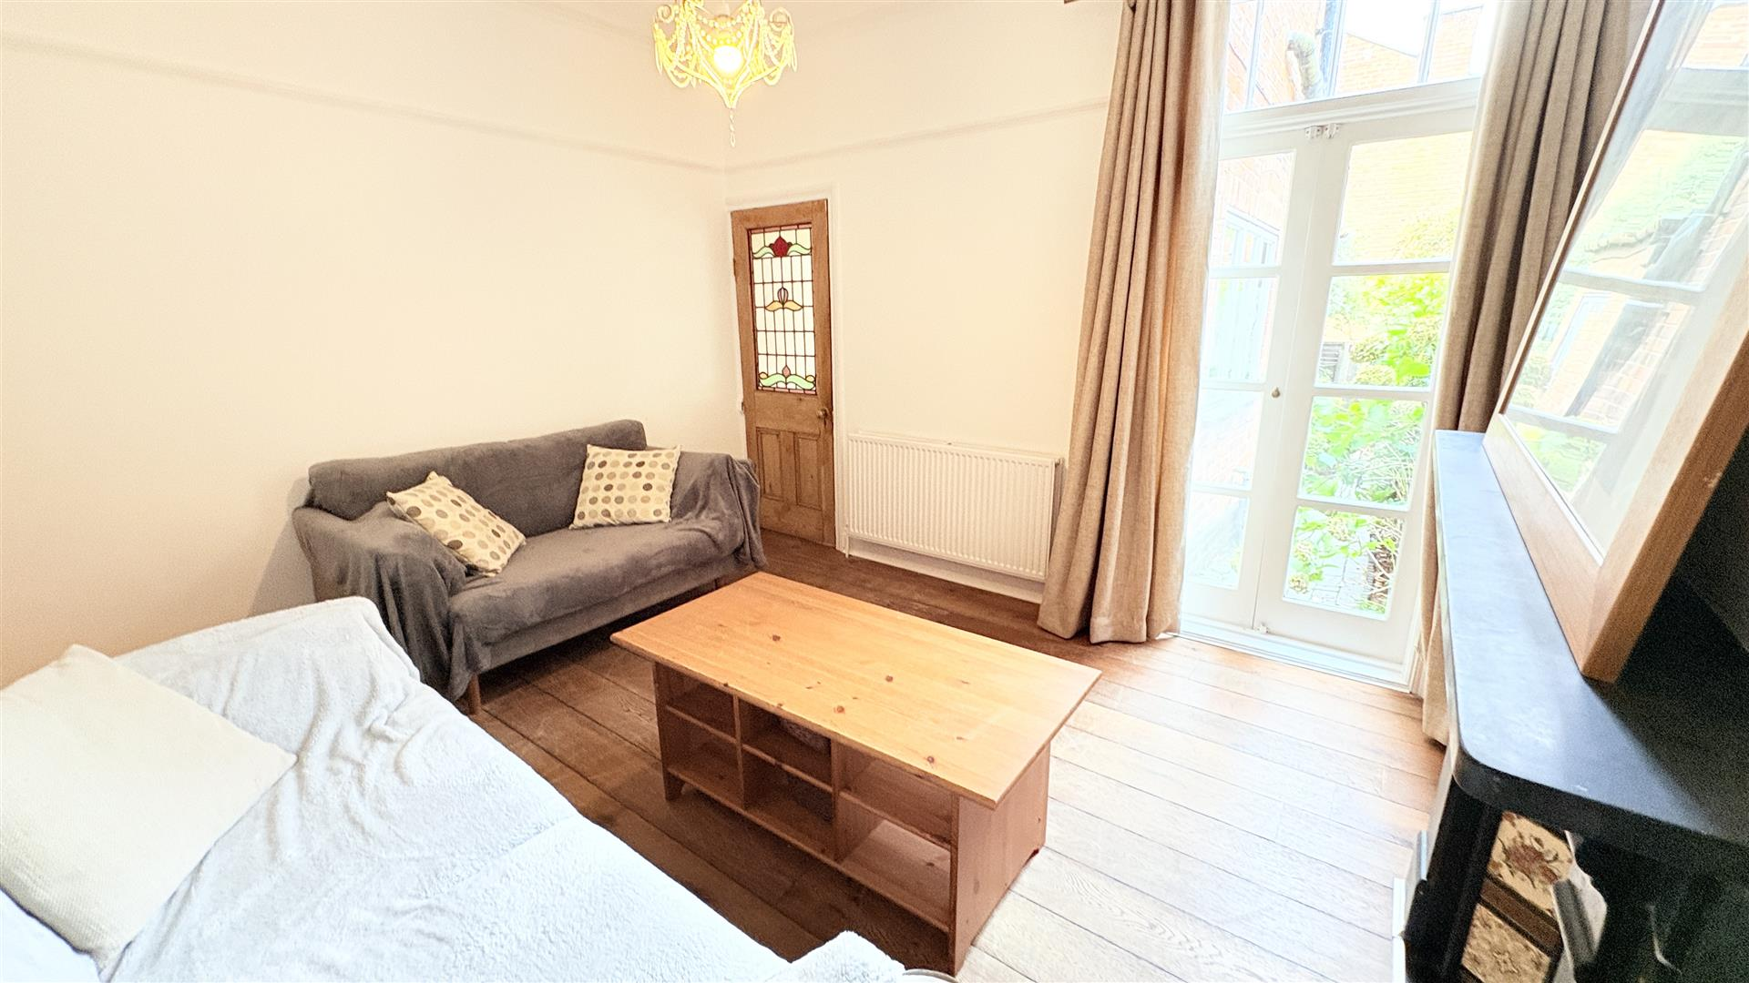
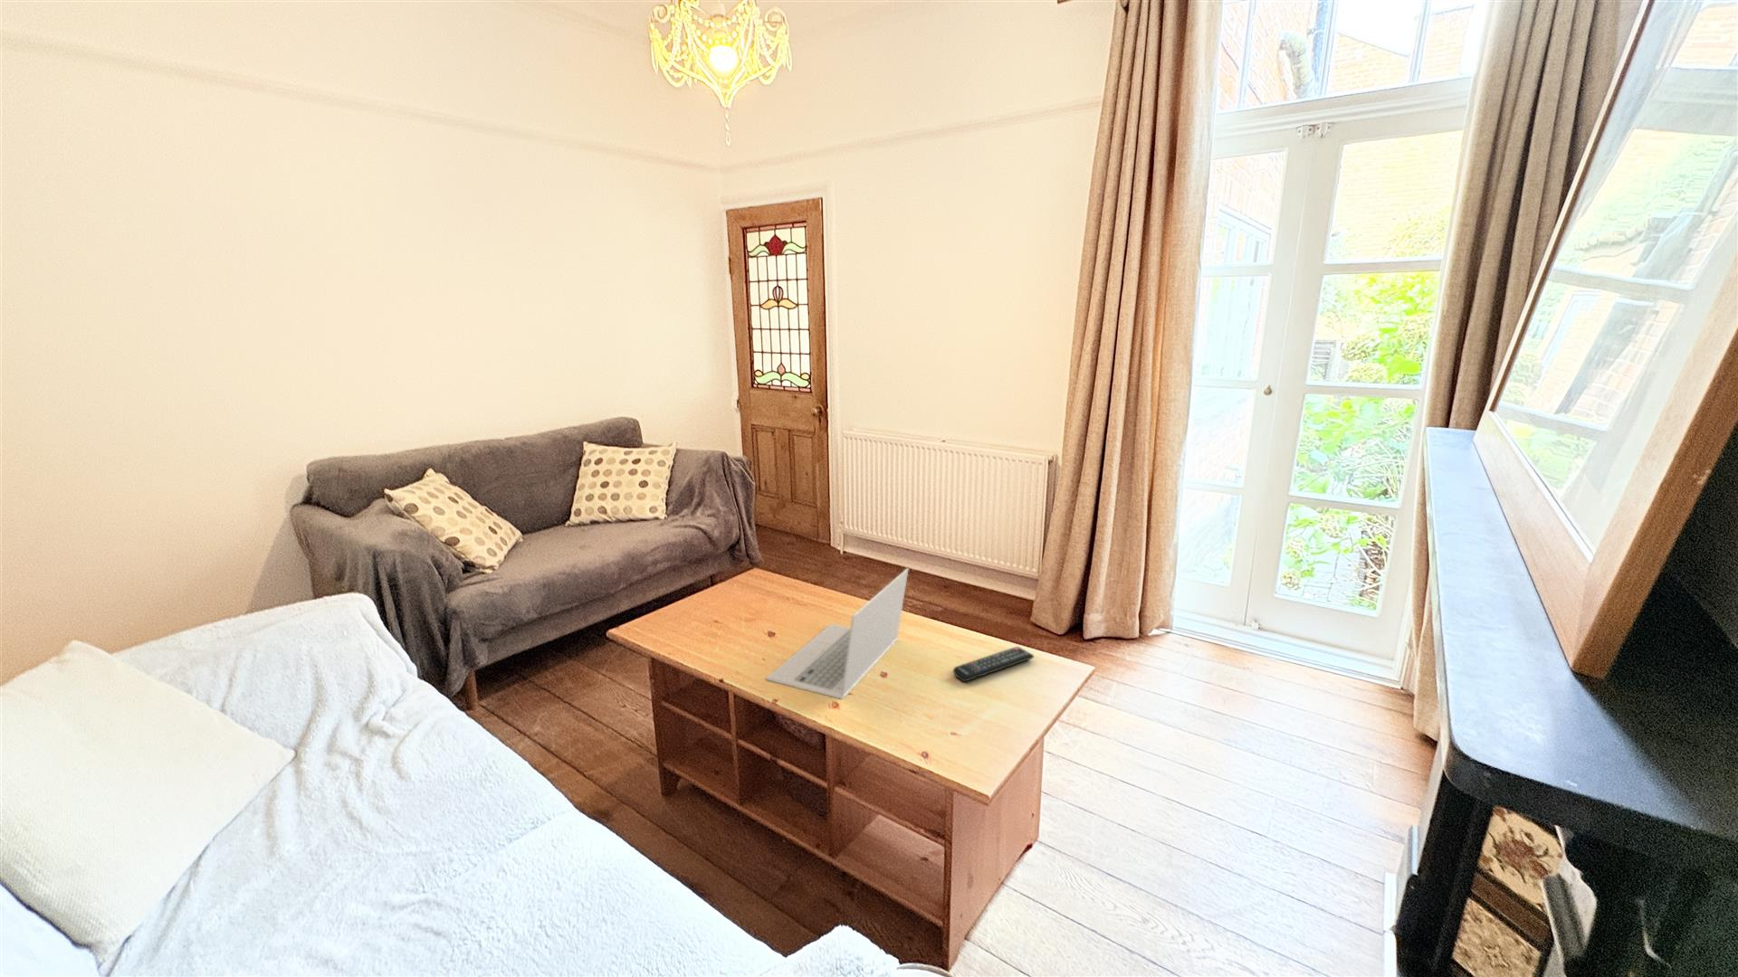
+ laptop [765,567,910,700]
+ remote control [953,645,1035,684]
